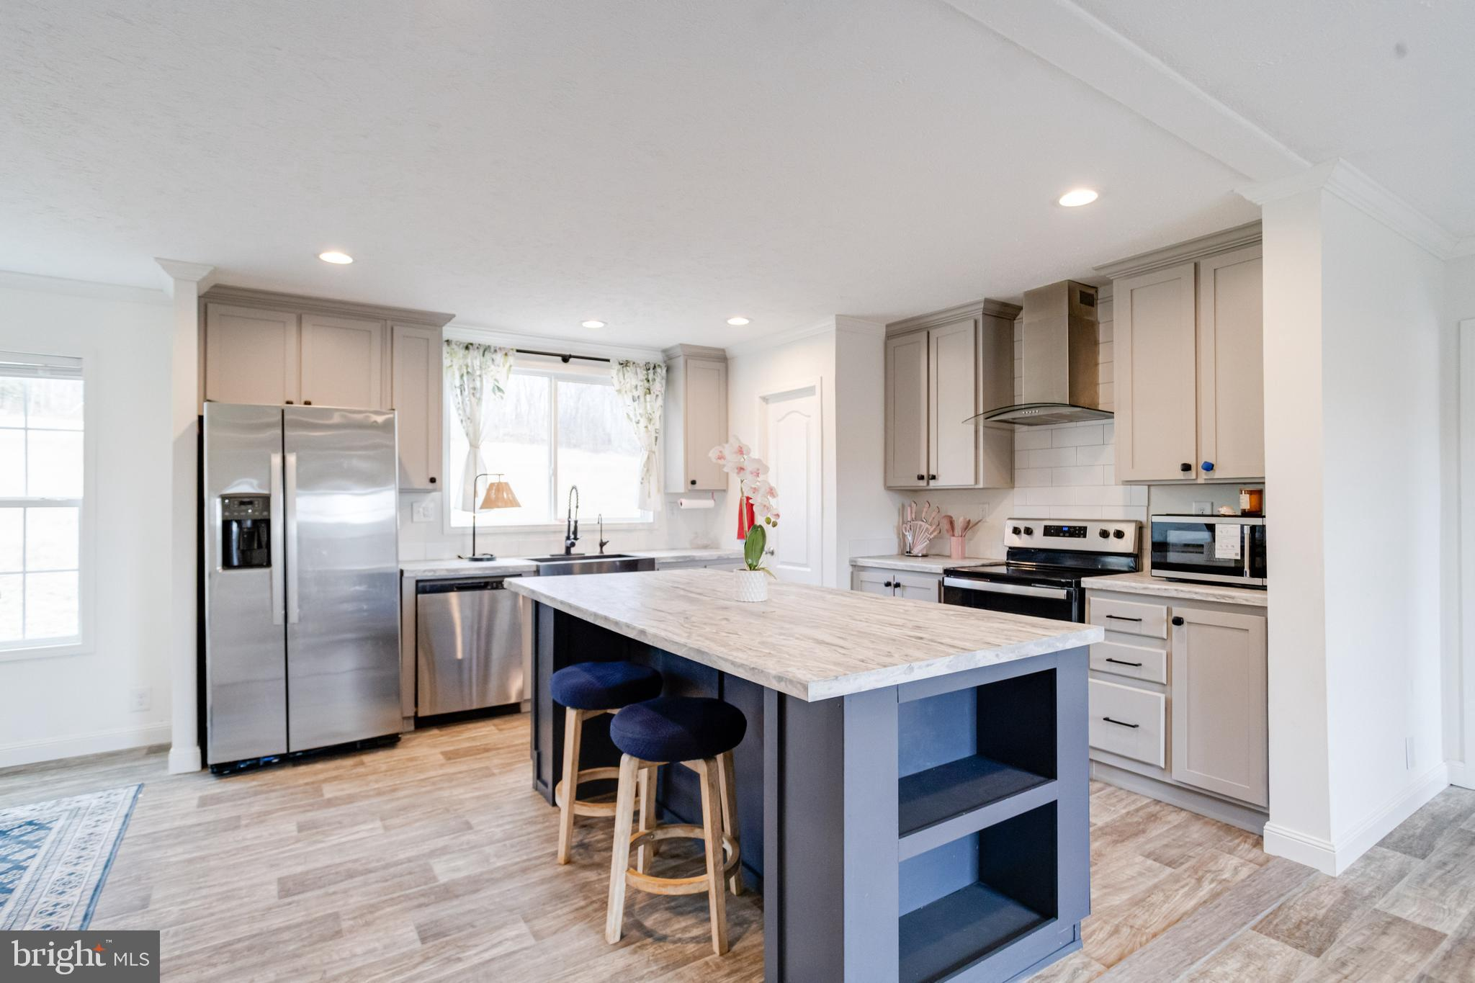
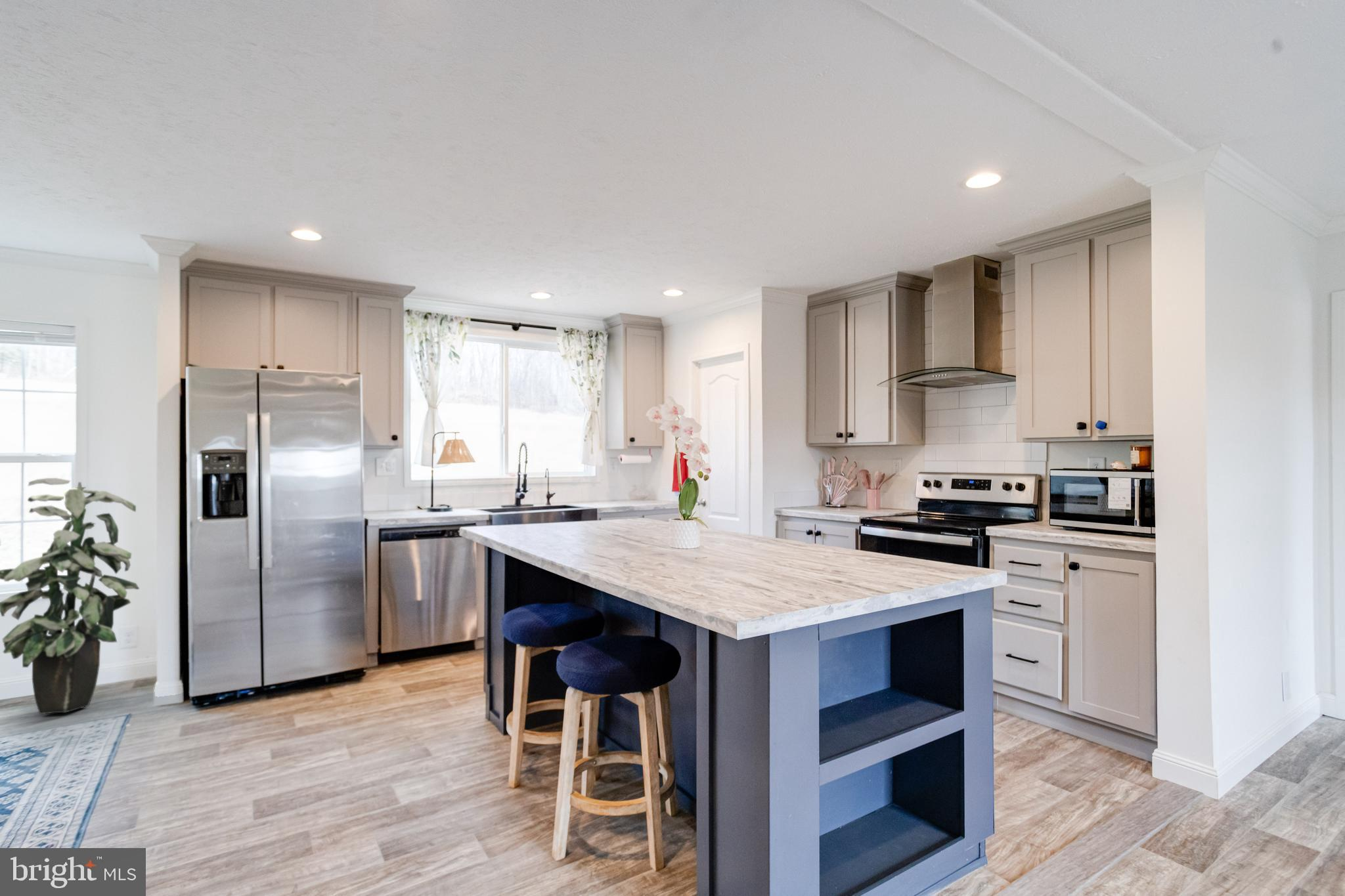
+ indoor plant [0,477,140,715]
